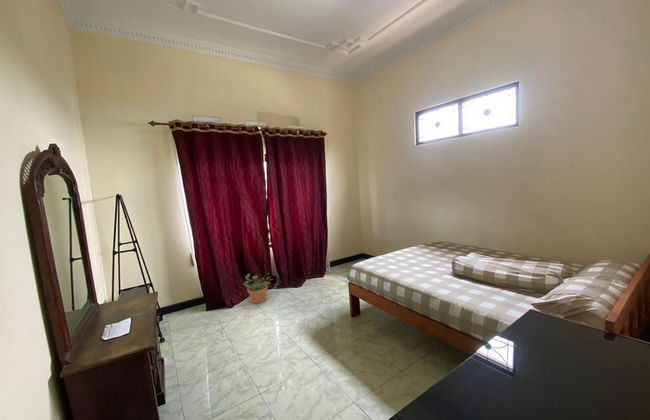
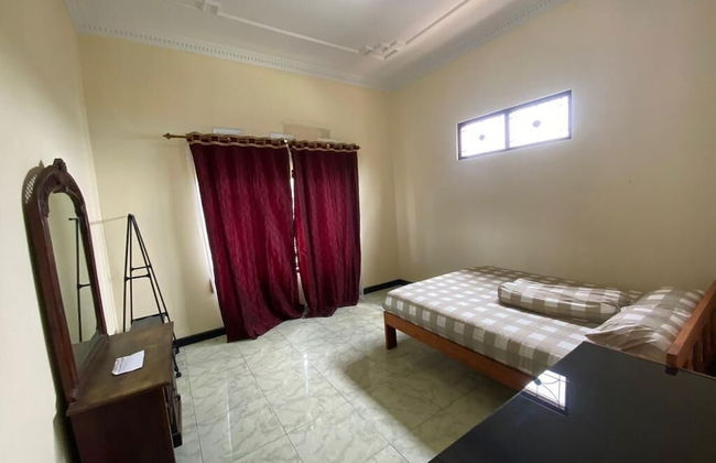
- potted plant [242,271,273,304]
